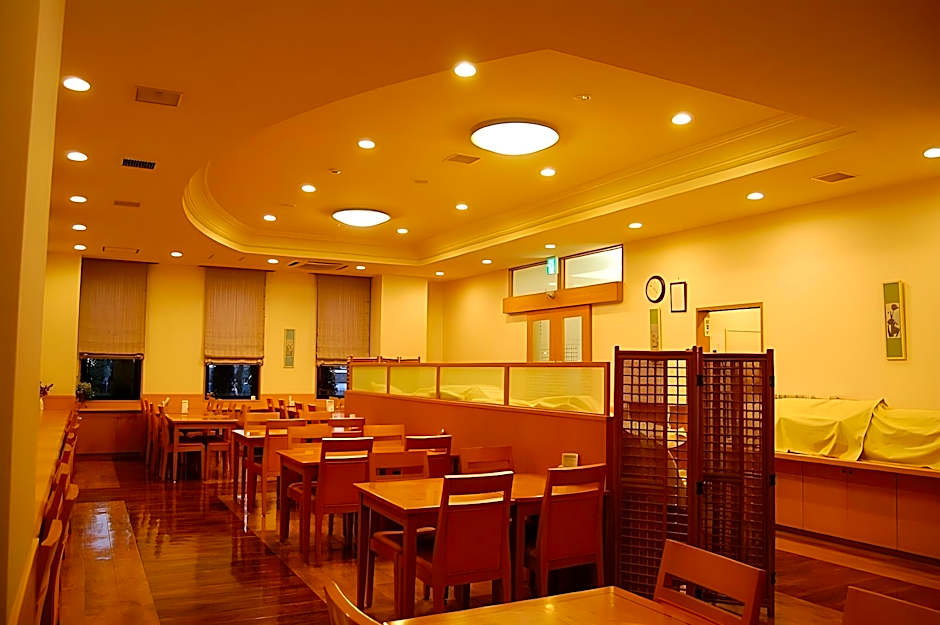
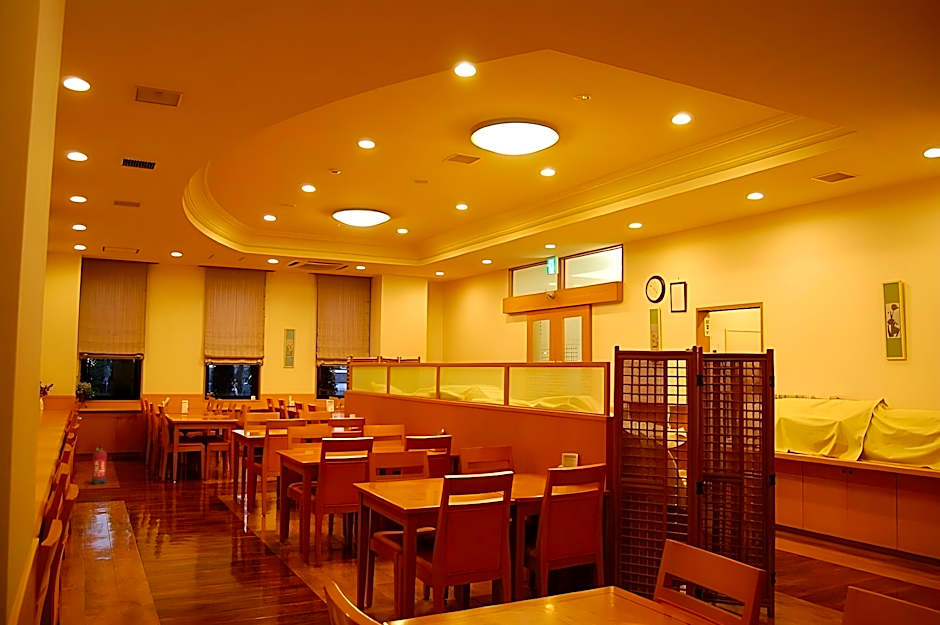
+ fire extinguisher [90,444,108,486]
